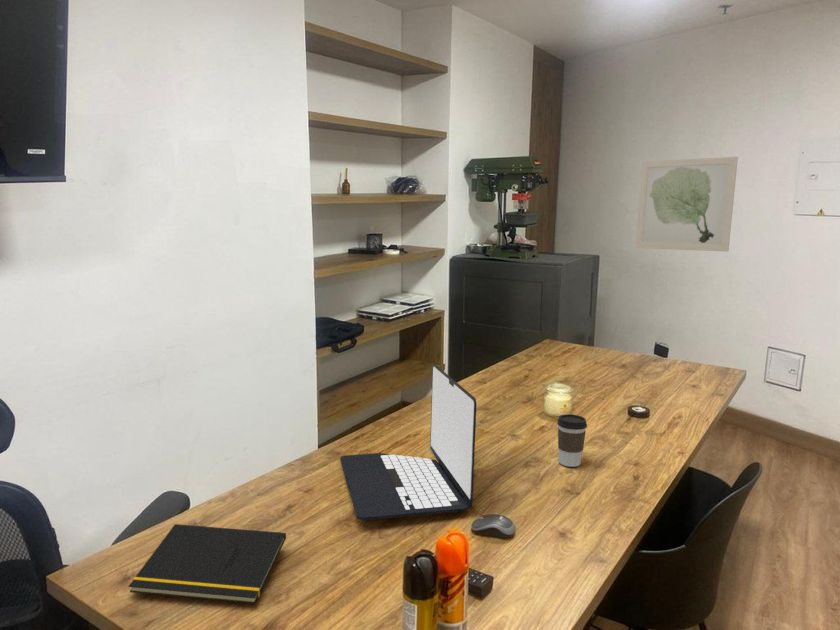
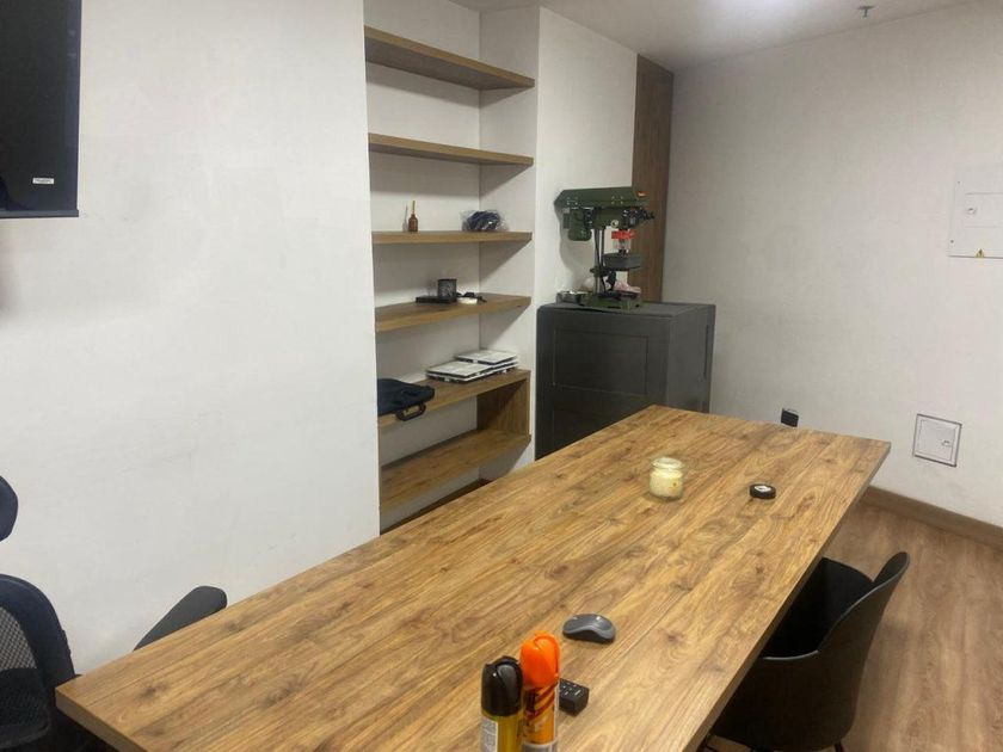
- laptop [339,363,477,521]
- notepad [128,523,287,605]
- coffee cup [556,413,588,468]
- wall art [635,156,739,253]
